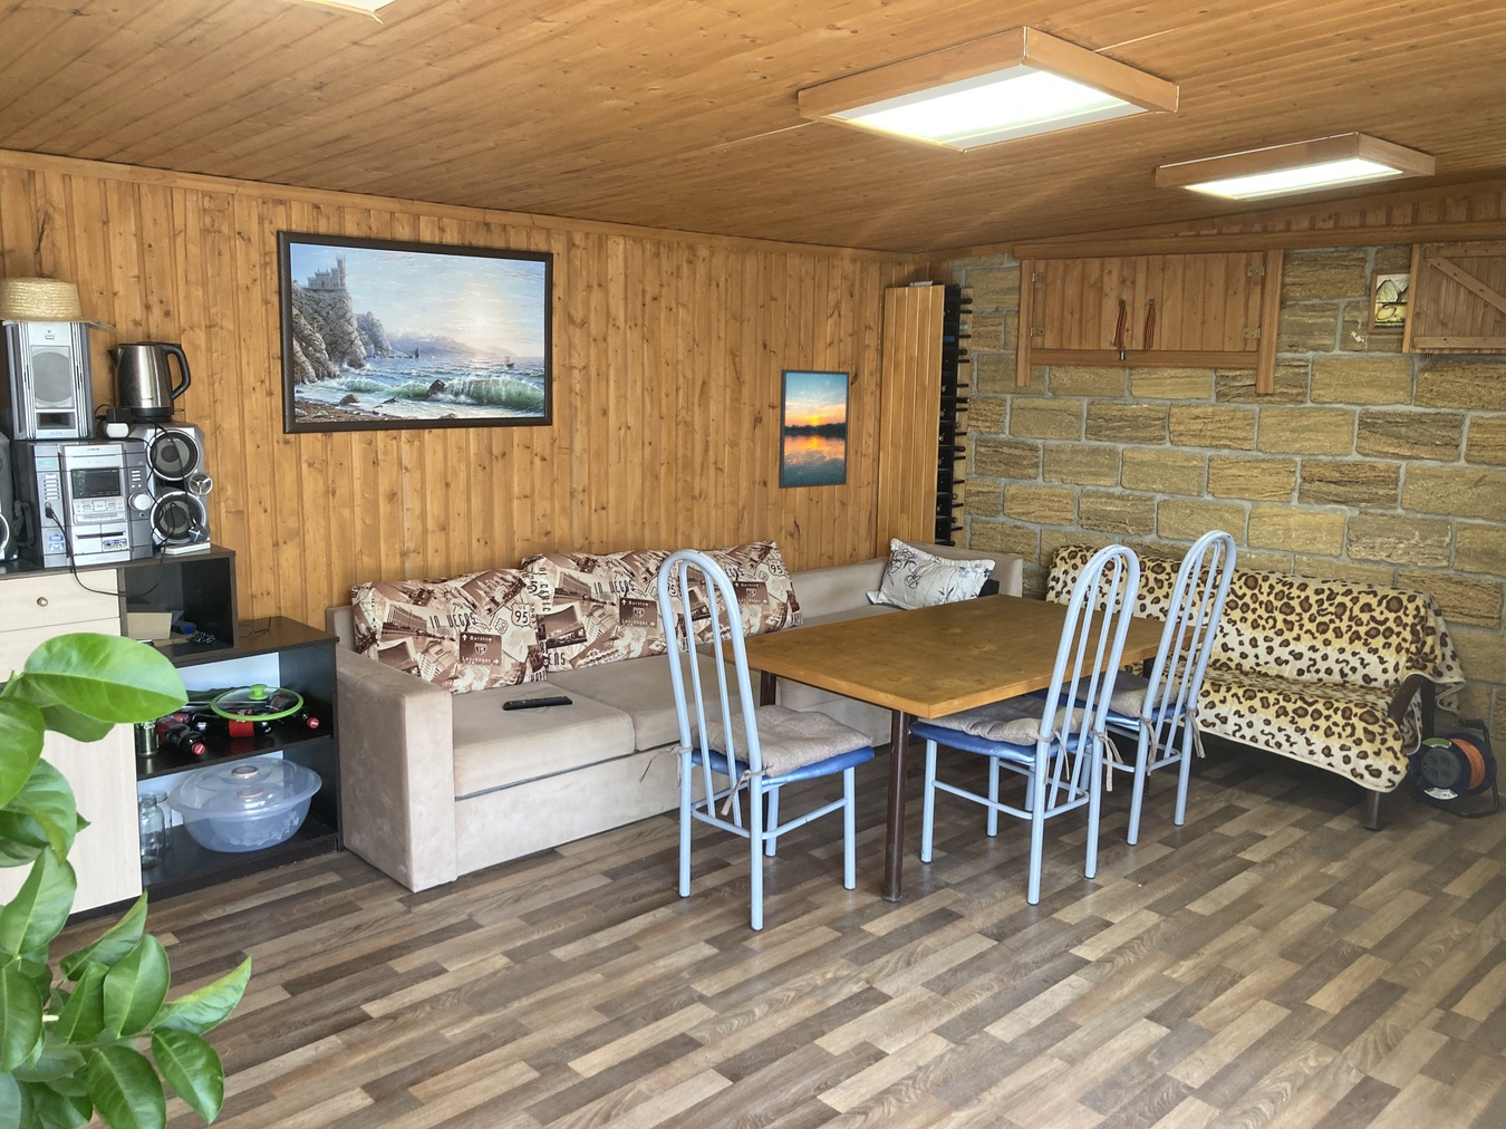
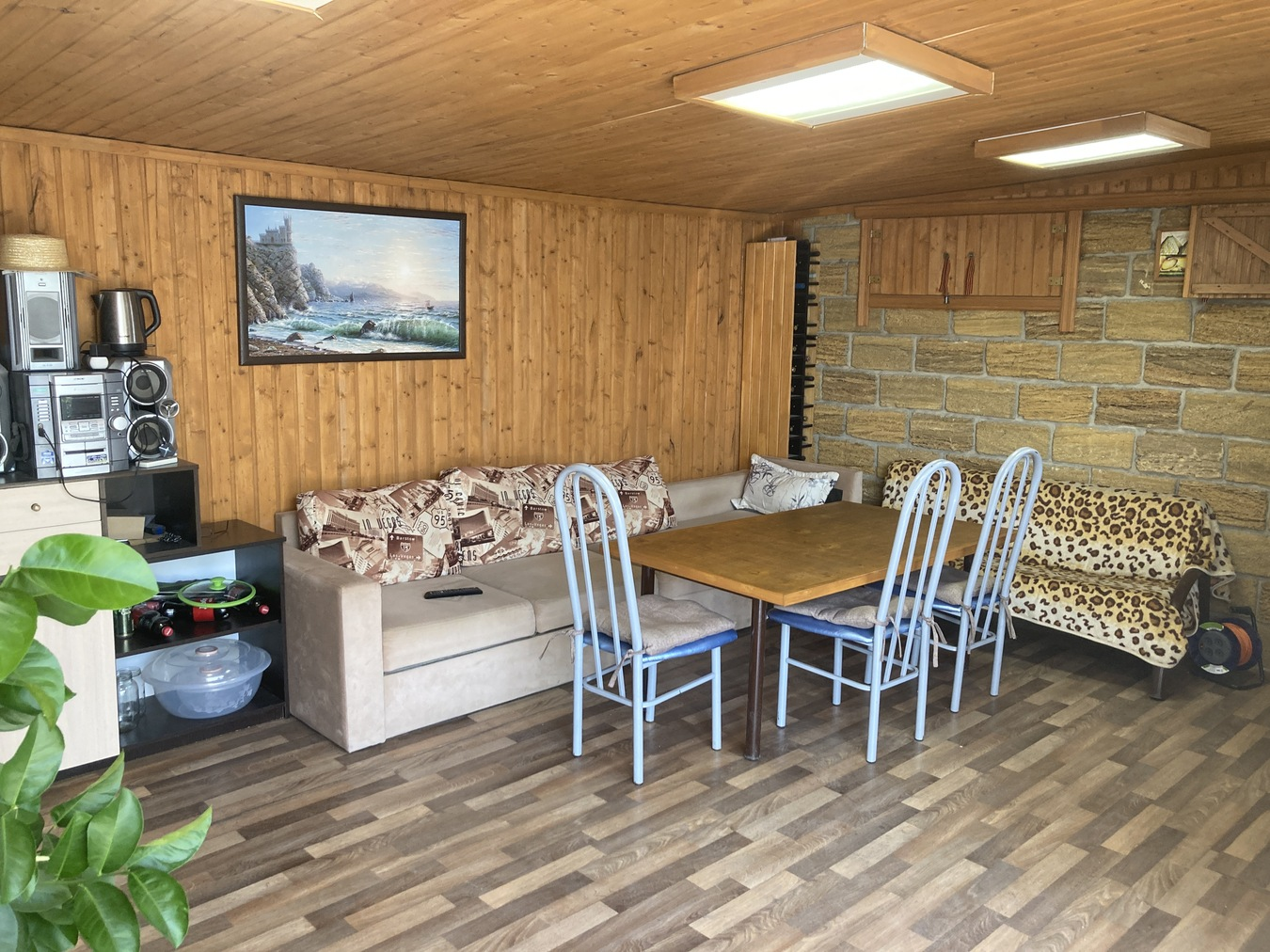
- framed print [778,368,851,490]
